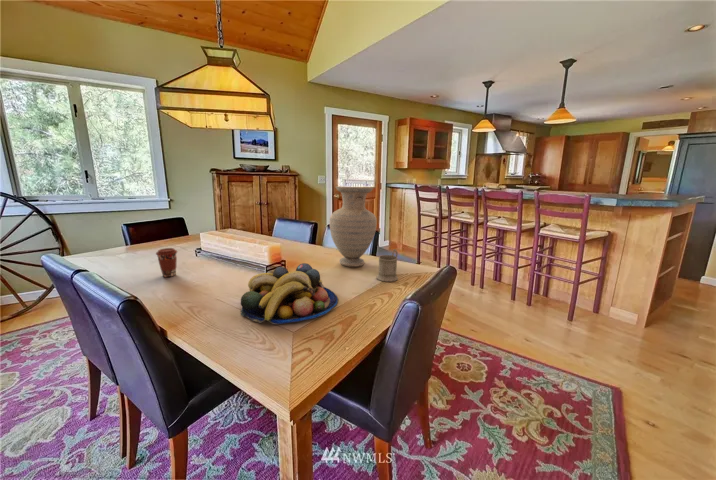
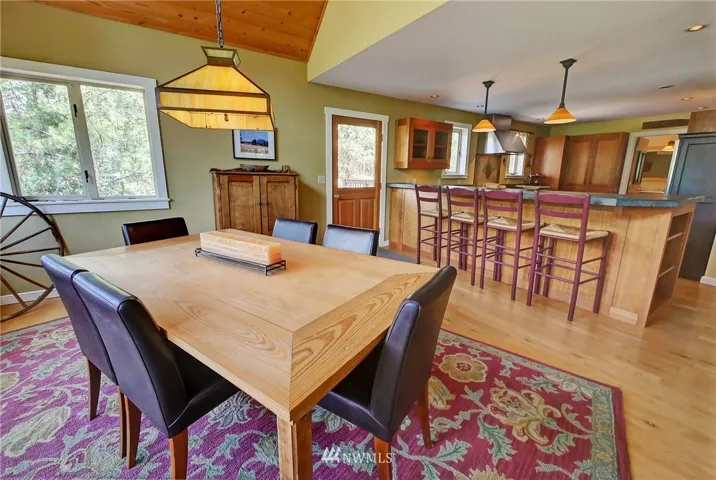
- coffee cup [155,247,178,278]
- fruit bowl [240,262,339,325]
- mug [376,248,399,282]
- vase [329,185,378,268]
